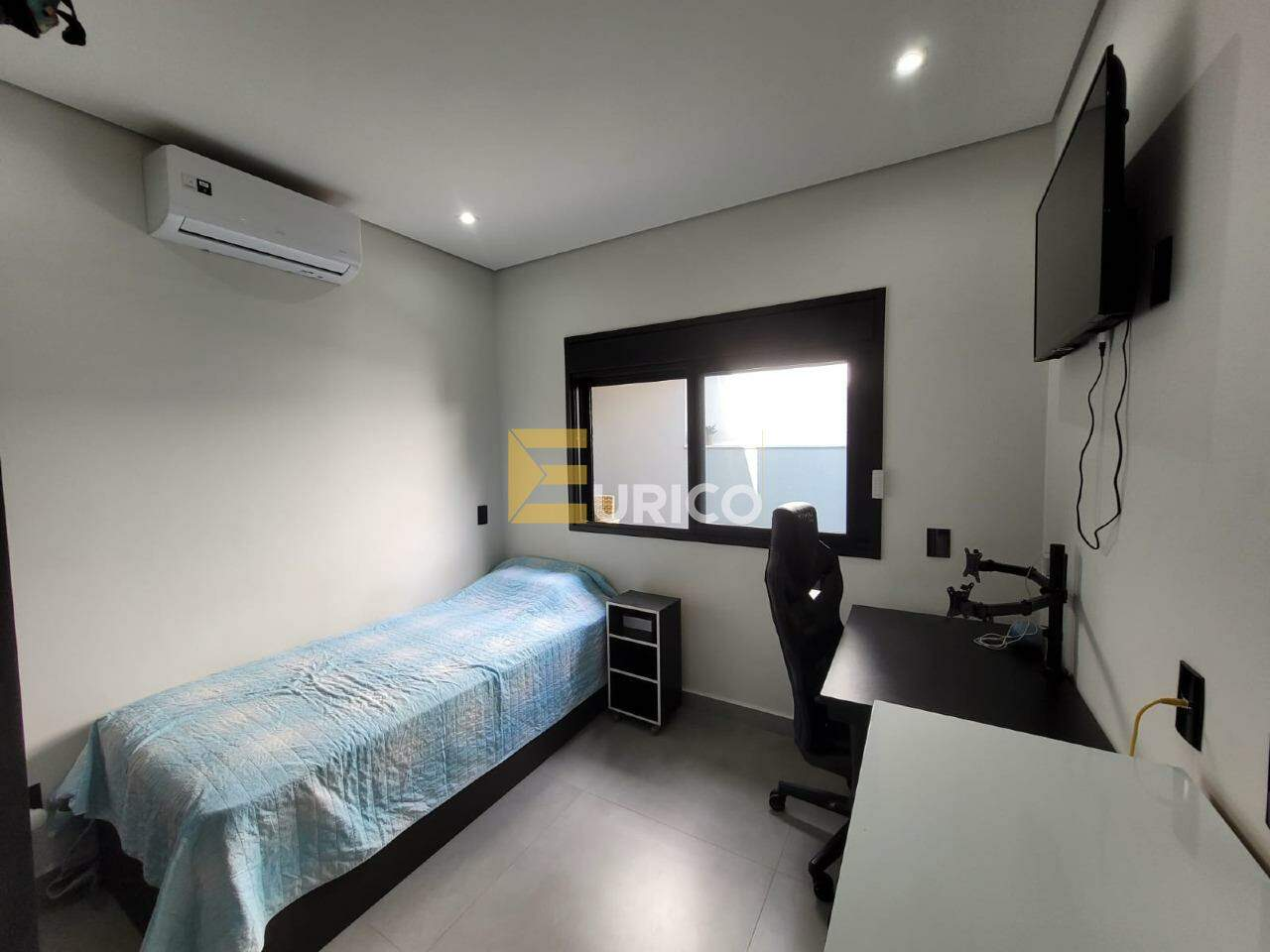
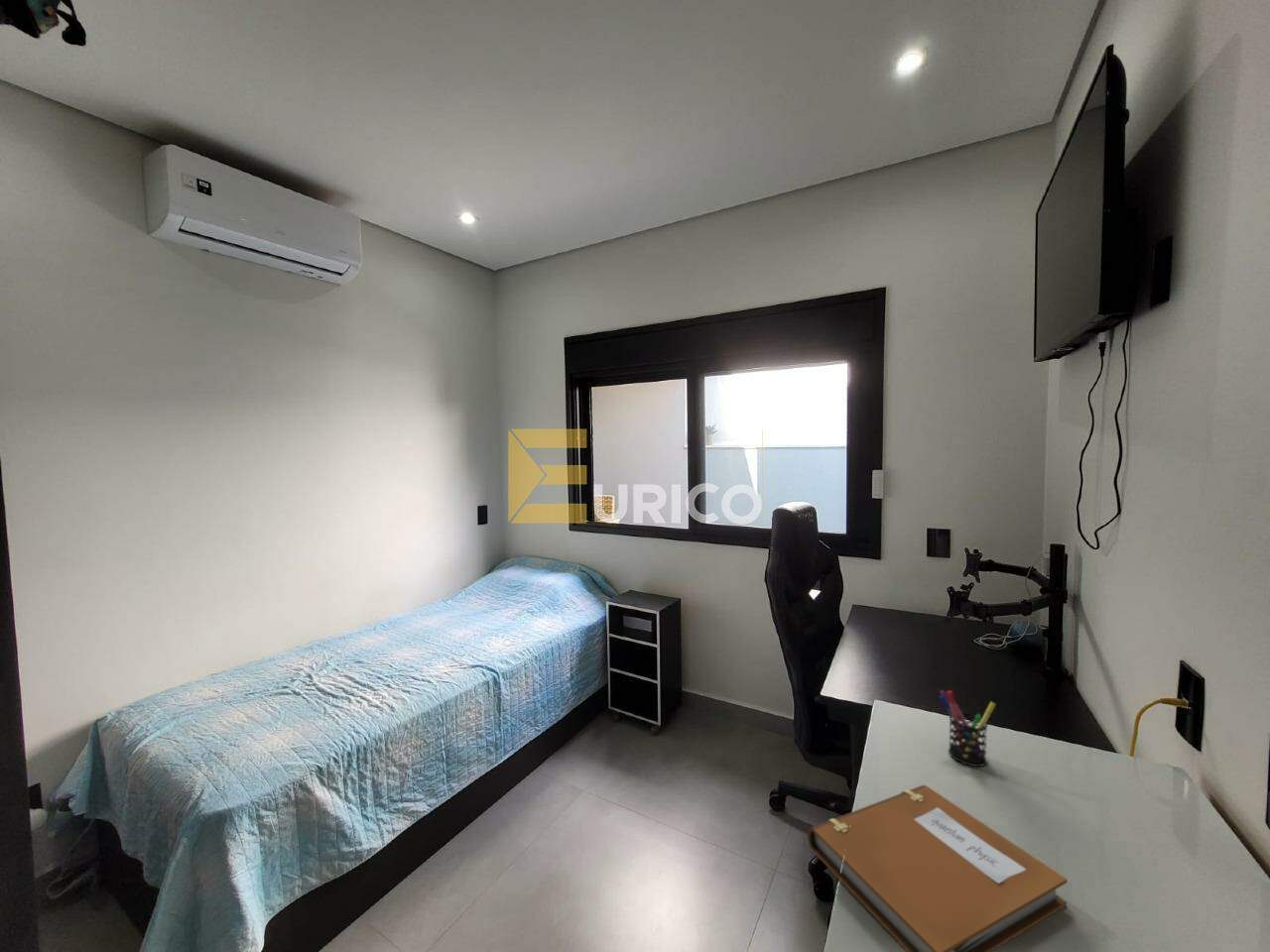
+ pen holder [938,689,997,768]
+ notebook [807,783,1069,952]
